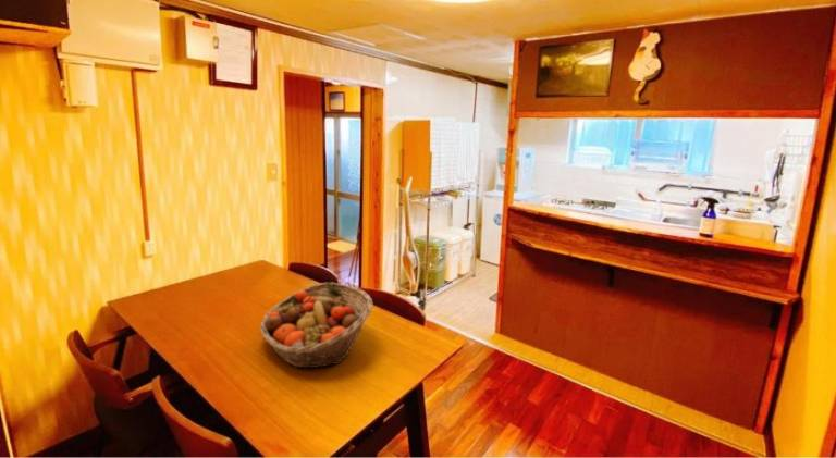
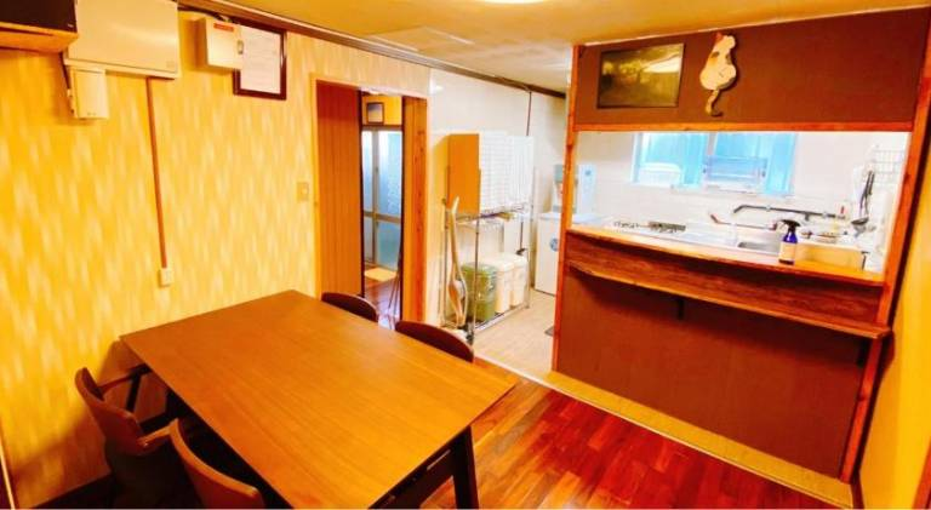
- fruit basket [259,282,373,369]
